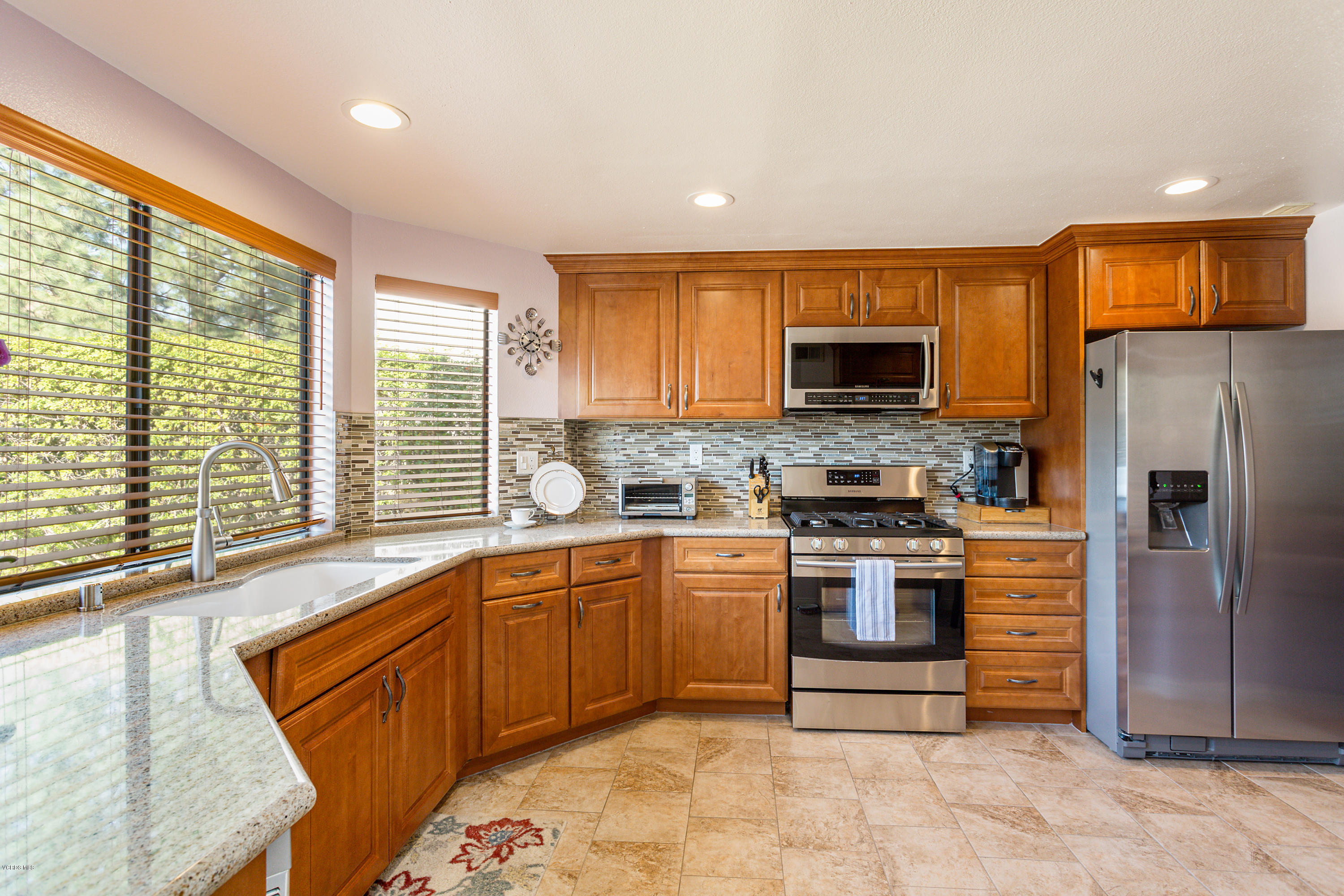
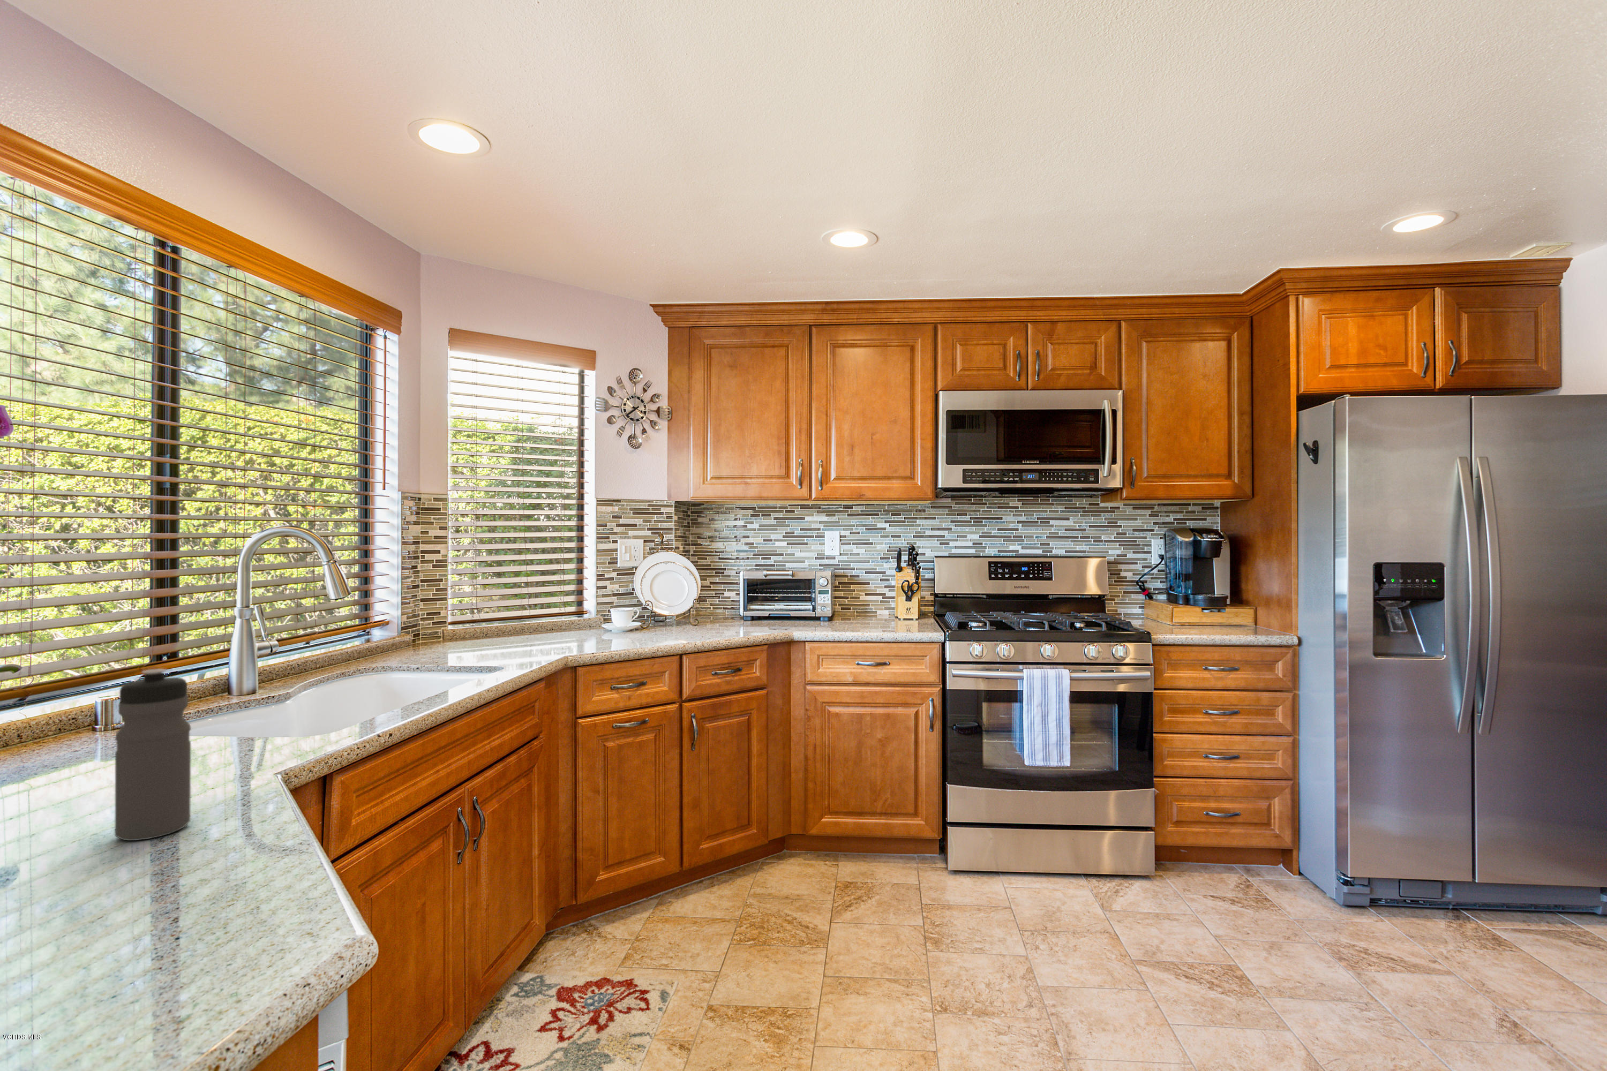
+ water bottle [114,668,191,842]
